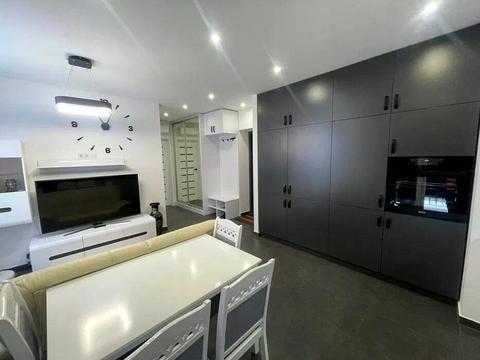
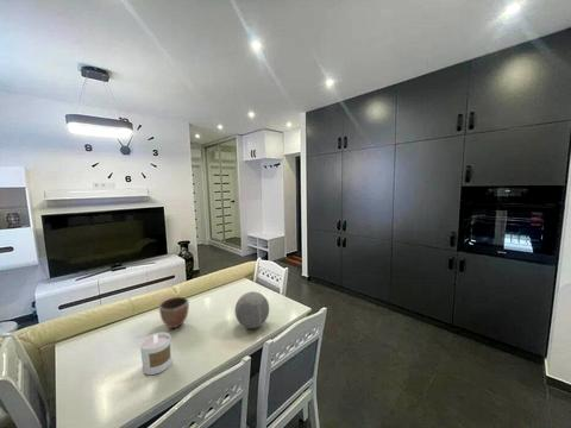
+ candle [139,331,172,376]
+ decorative bowl [158,295,190,329]
+ decorative orb [234,290,270,329]
